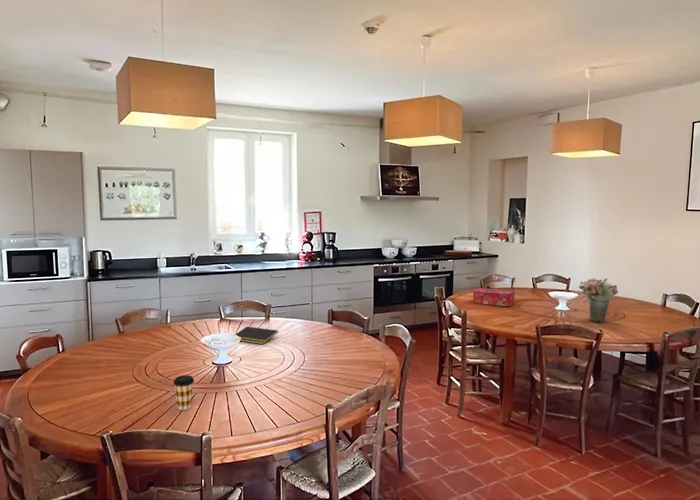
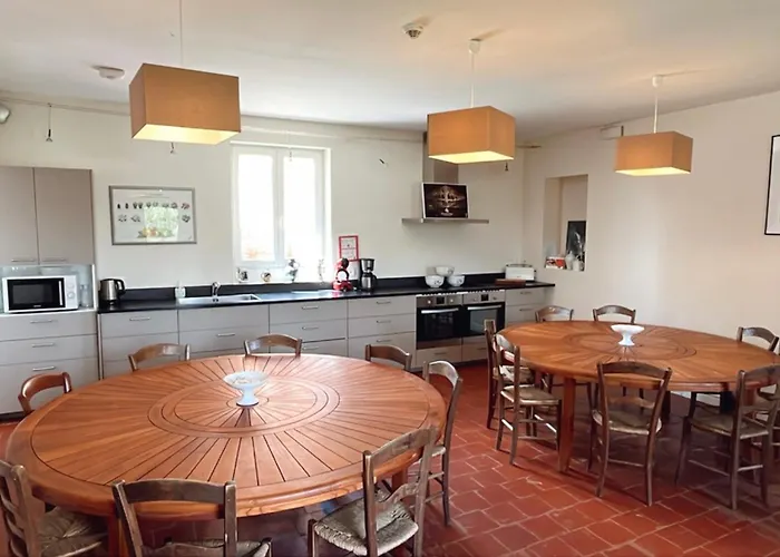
- coffee cup [173,374,195,411]
- tissue box [472,287,515,307]
- notepad [234,326,279,345]
- flower bouquet [578,277,619,323]
